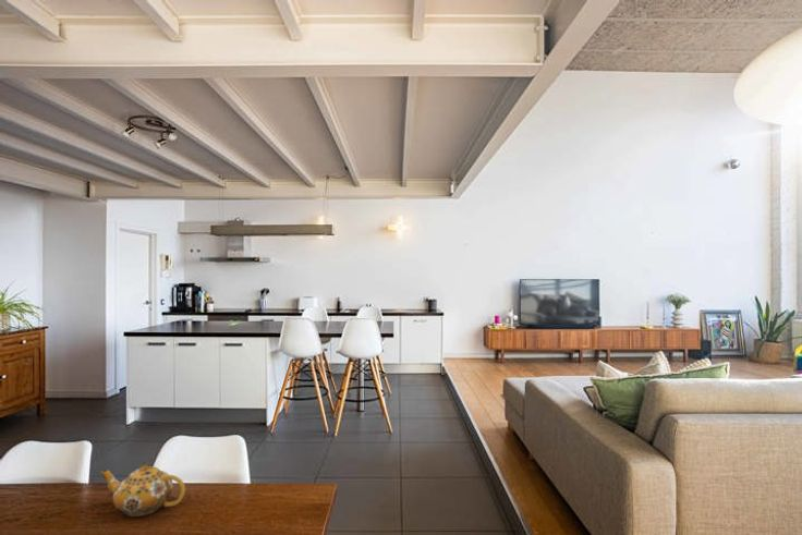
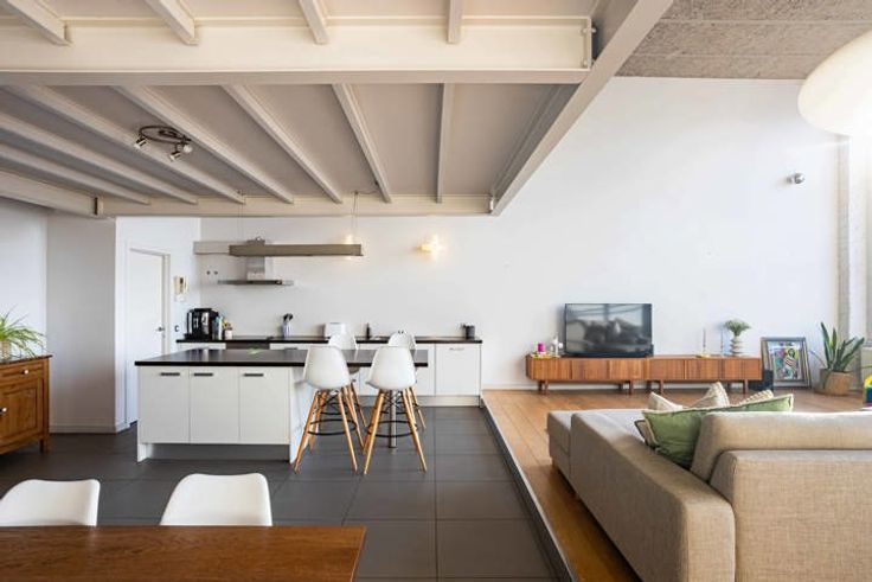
- teapot [99,461,186,518]
